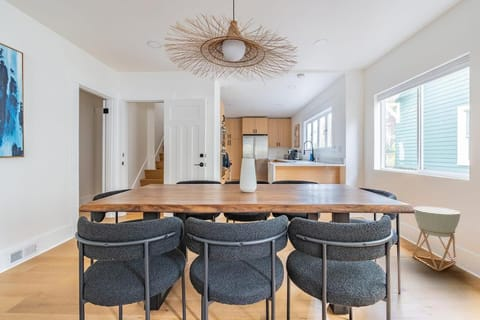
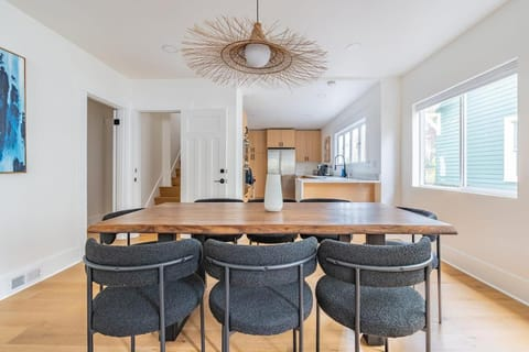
- planter [411,206,462,272]
